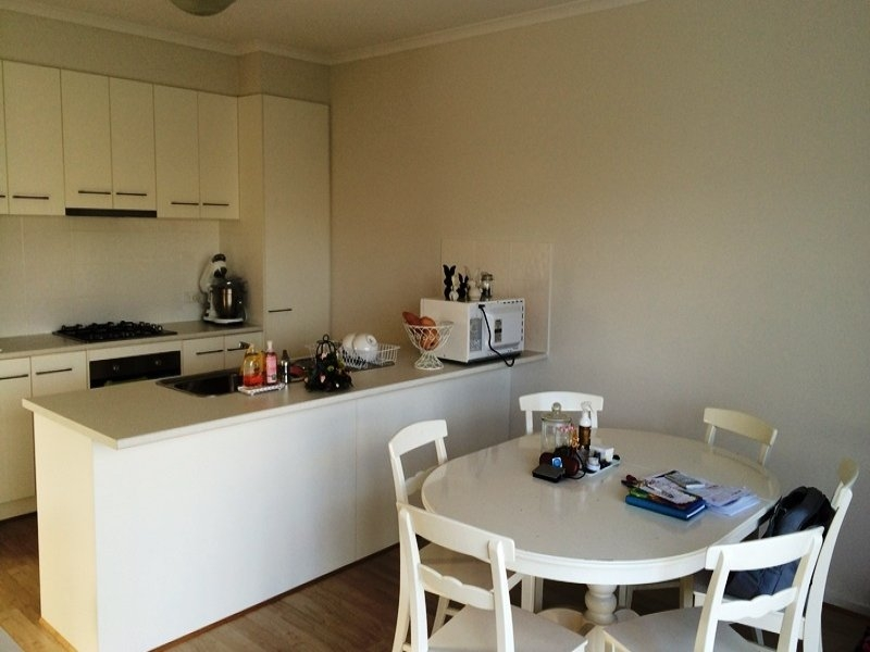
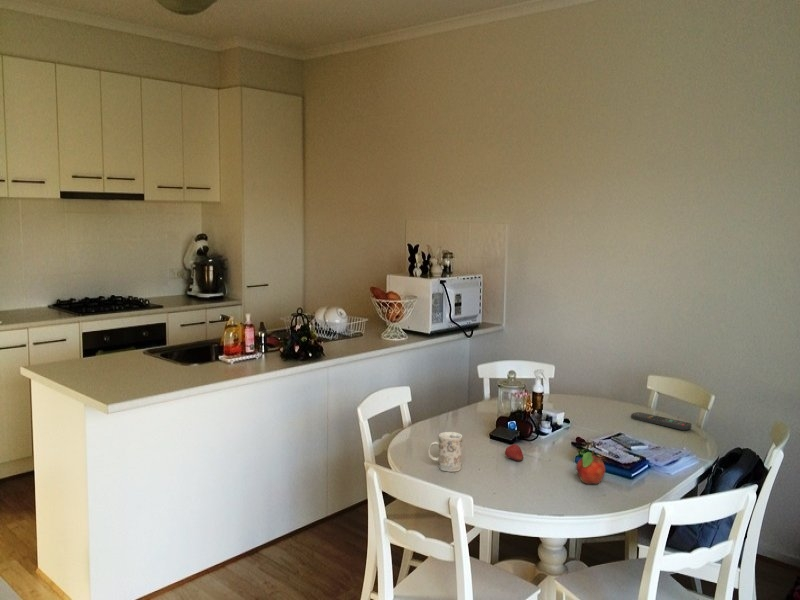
+ mug [427,431,463,473]
+ fruit [504,443,524,462]
+ fruit [575,449,606,485]
+ remote control [630,411,693,431]
